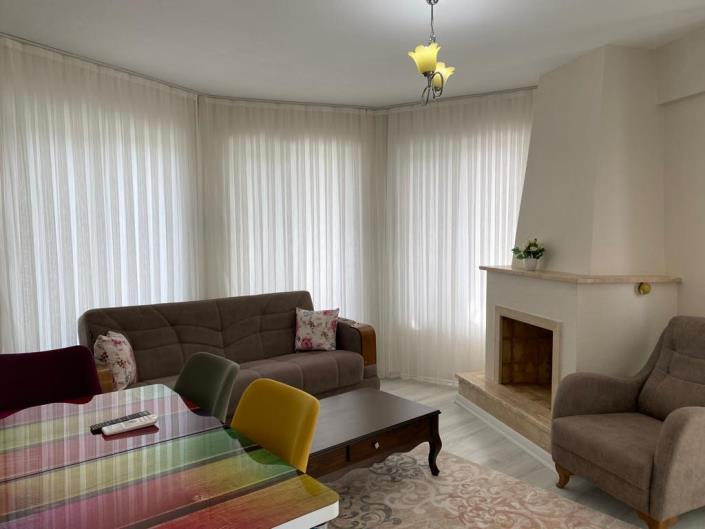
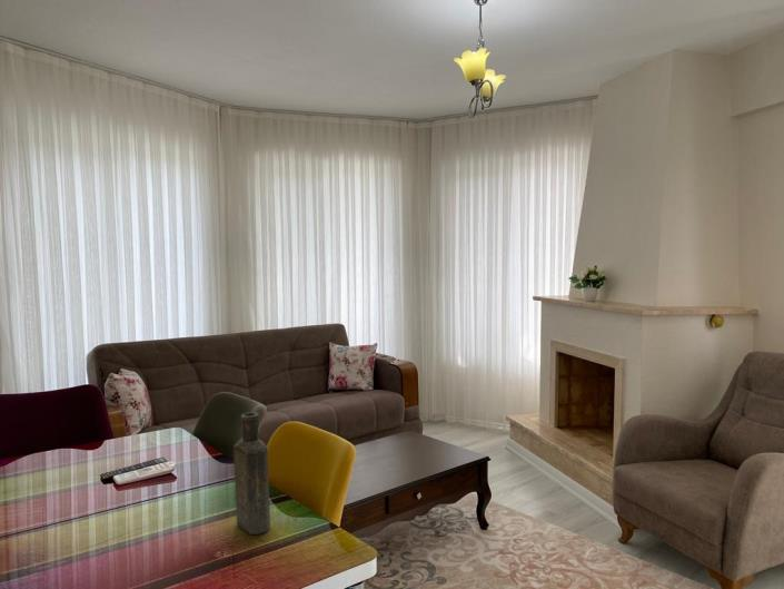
+ bottle [232,411,271,536]
